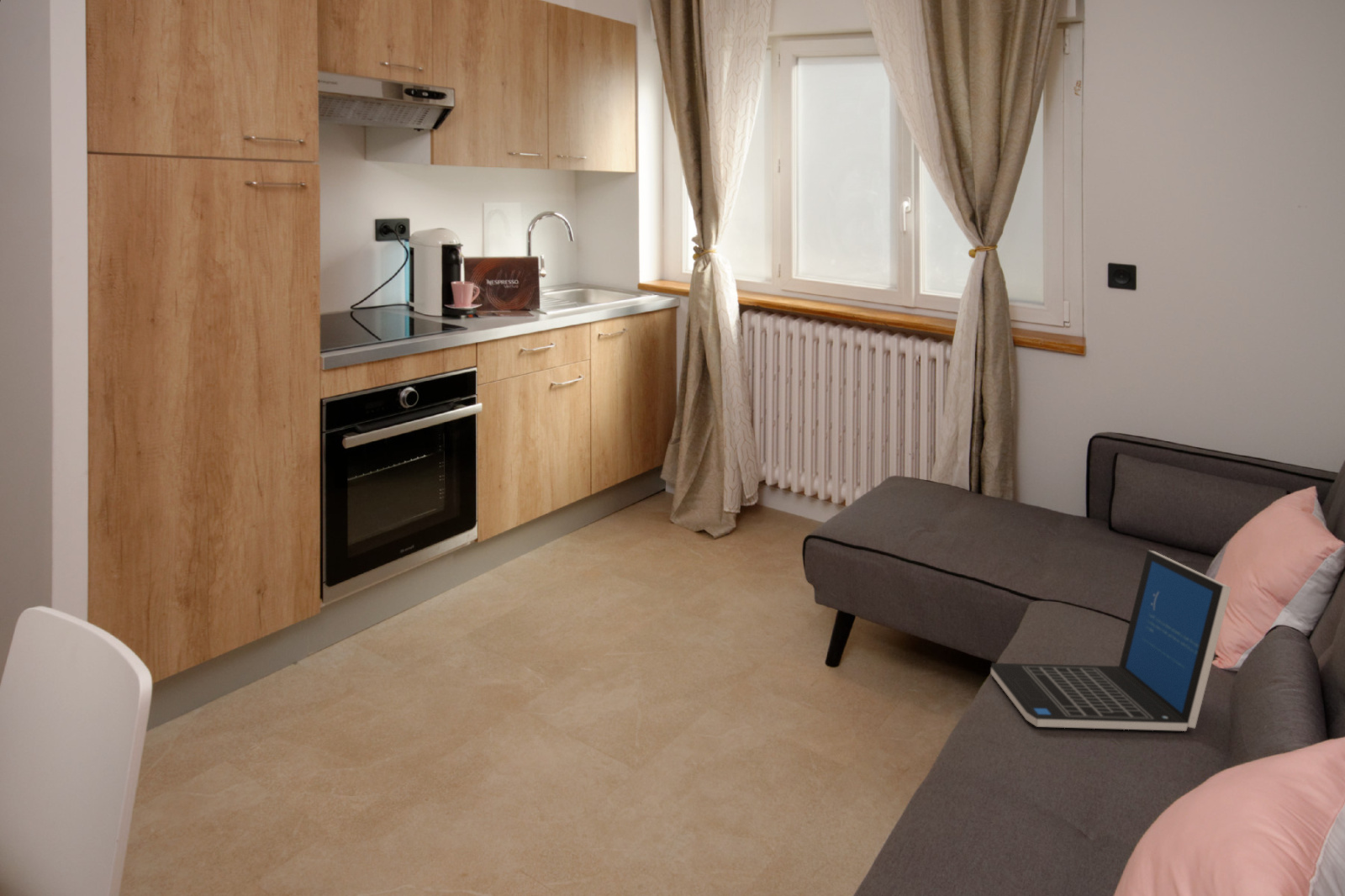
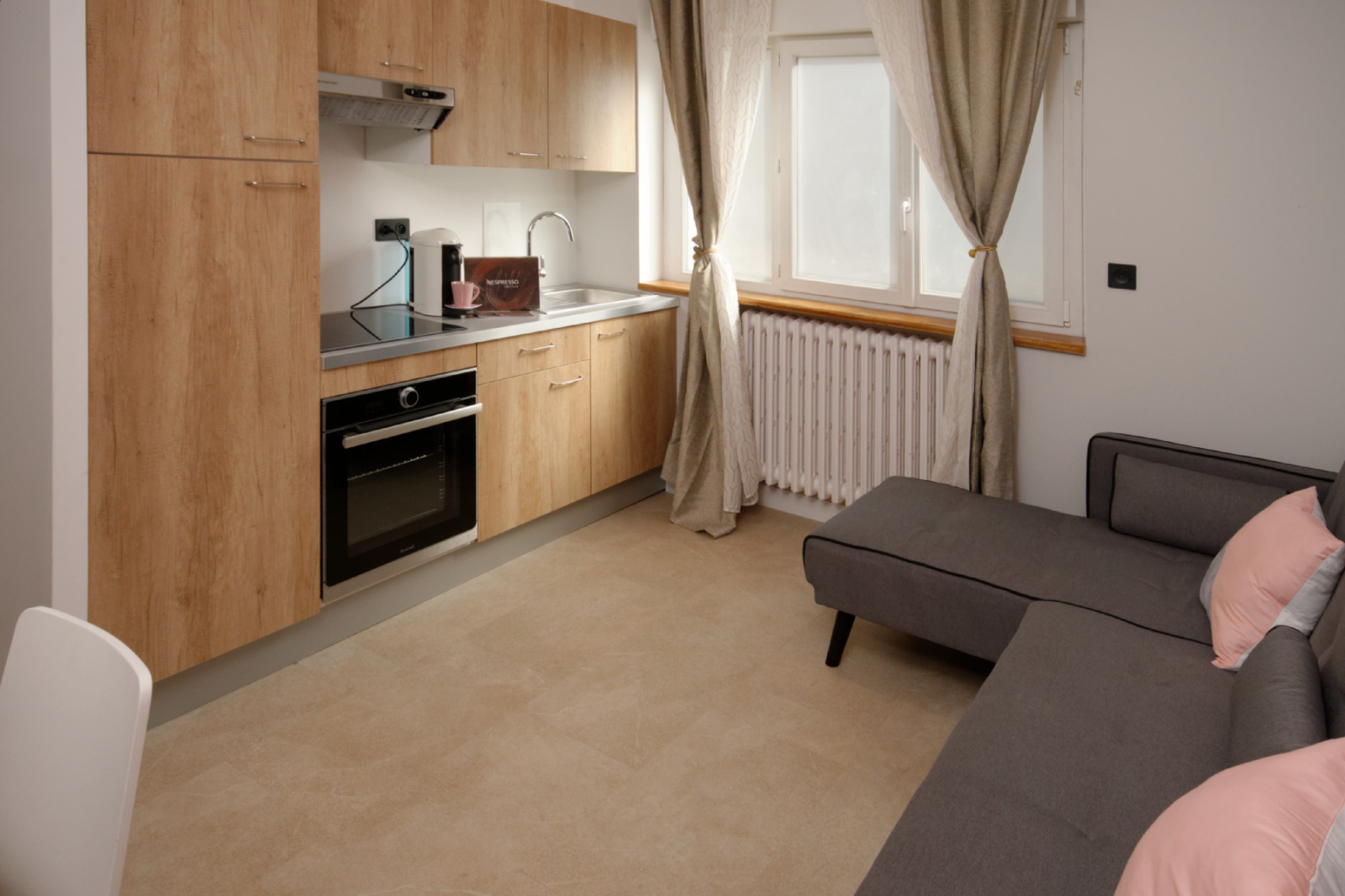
- laptop [990,549,1232,732]
